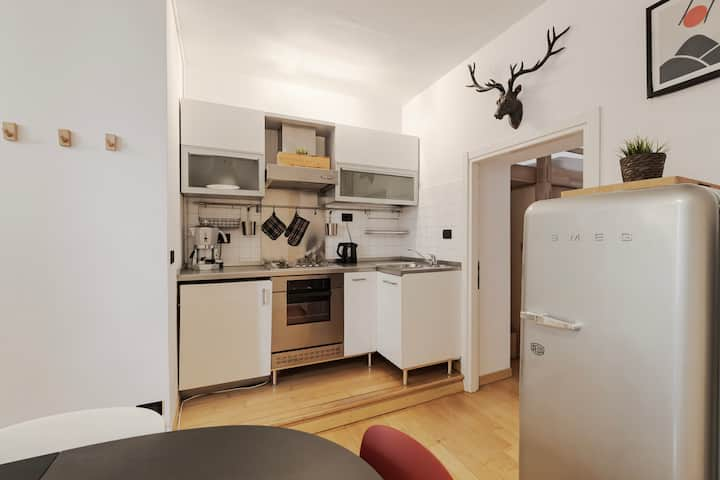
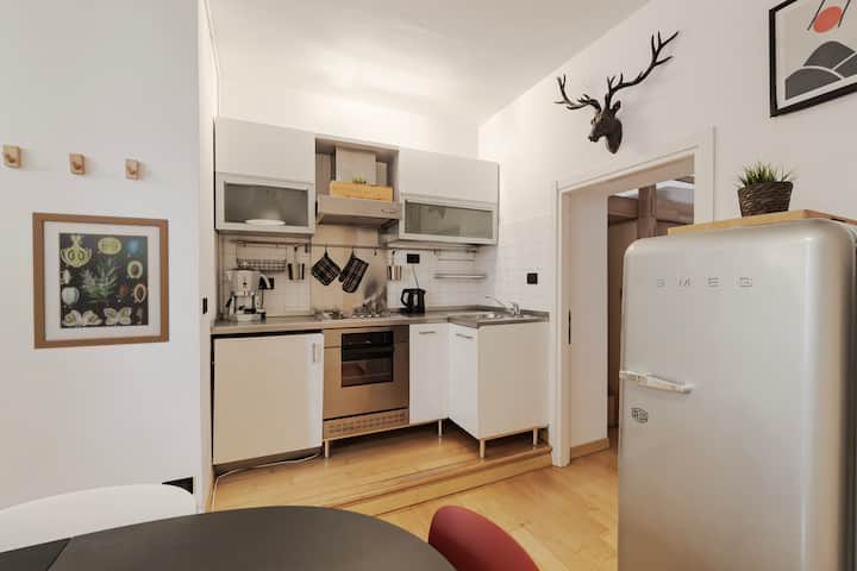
+ wall art [31,211,170,350]
